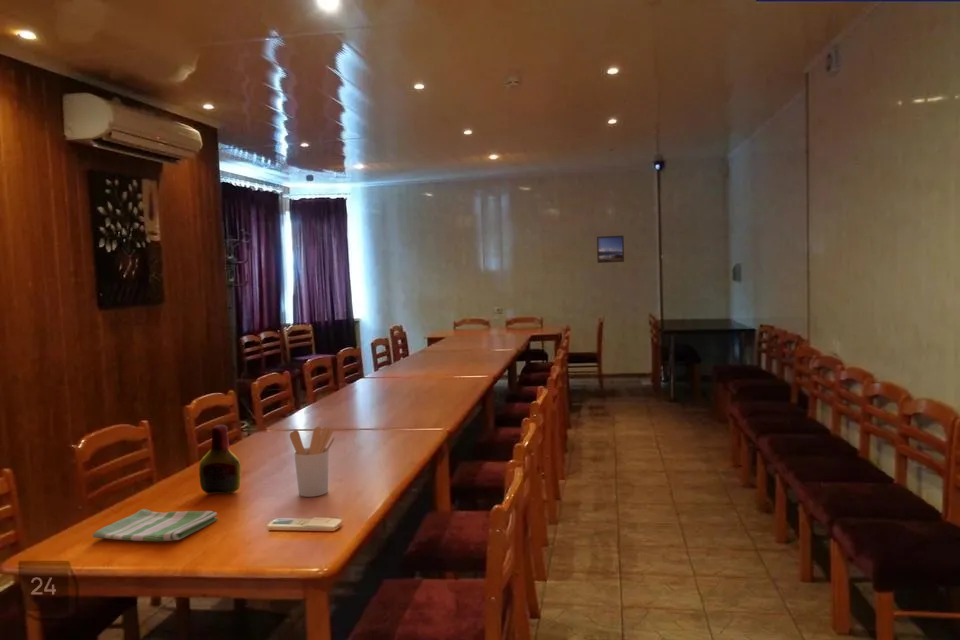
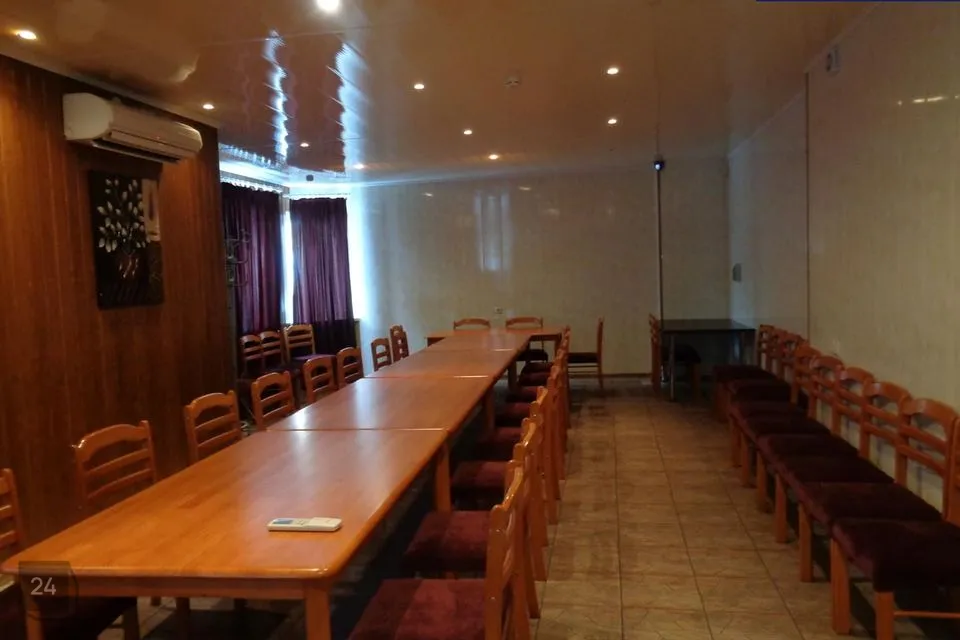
- bottle [198,424,242,495]
- dish towel [92,508,219,542]
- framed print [596,235,625,264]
- utensil holder [289,426,336,498]
